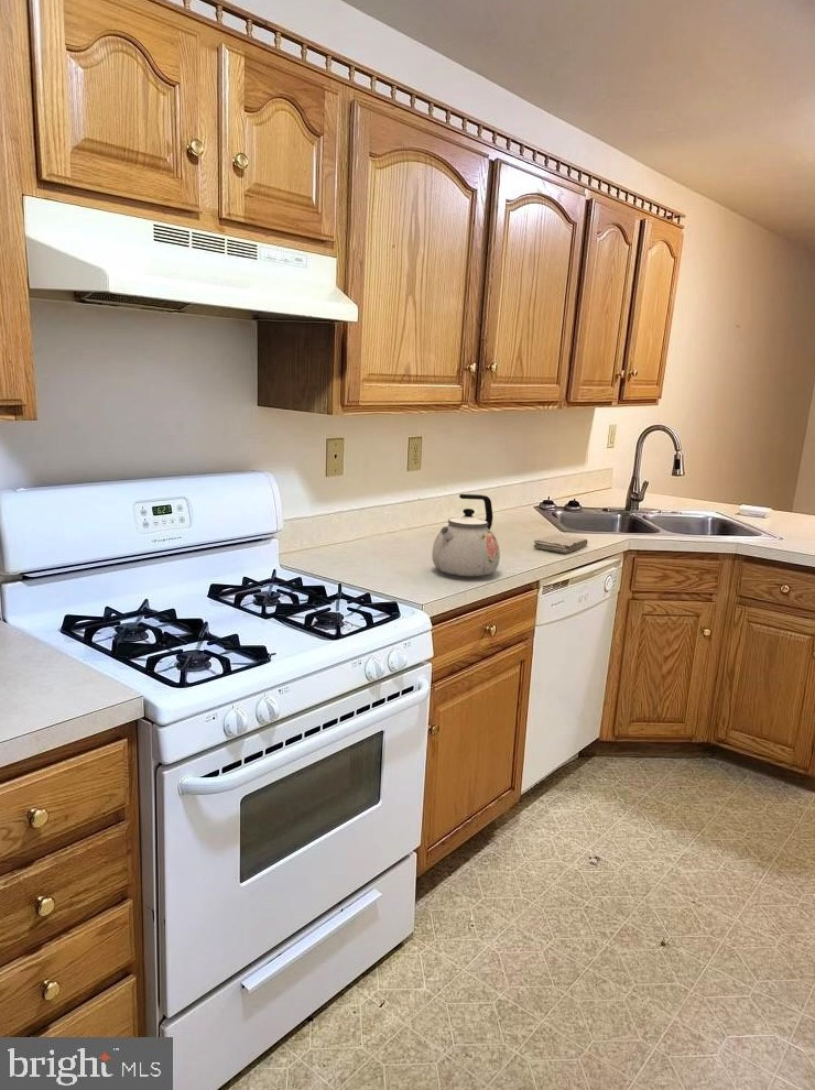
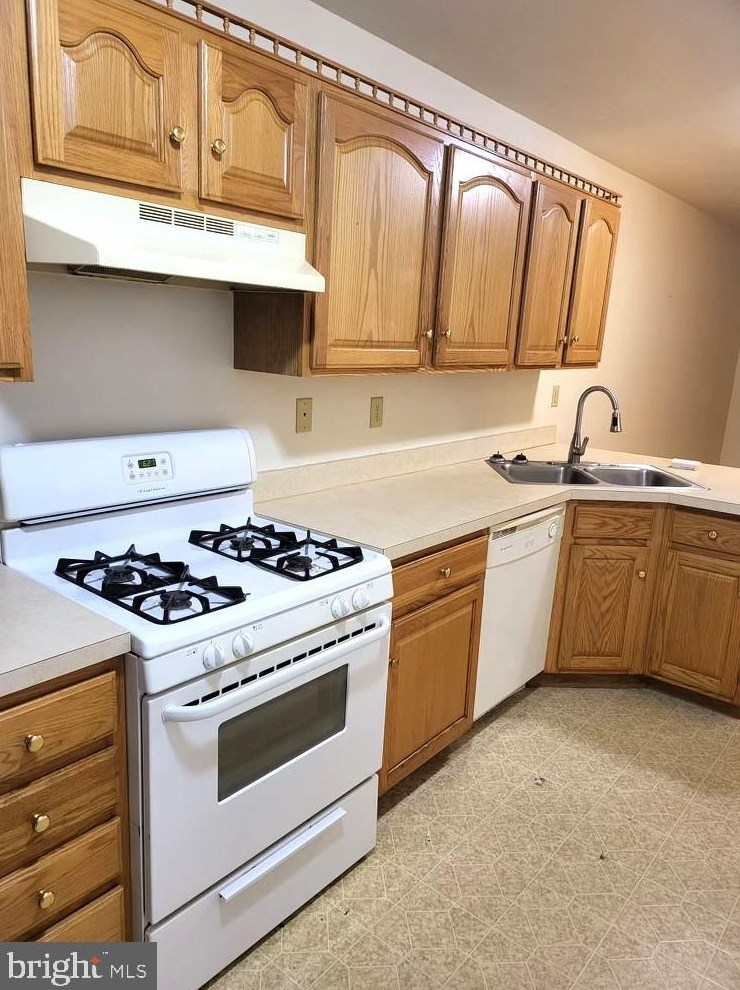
- kettle [431,493,501,577]
- washcloth [533,534,589,554]
